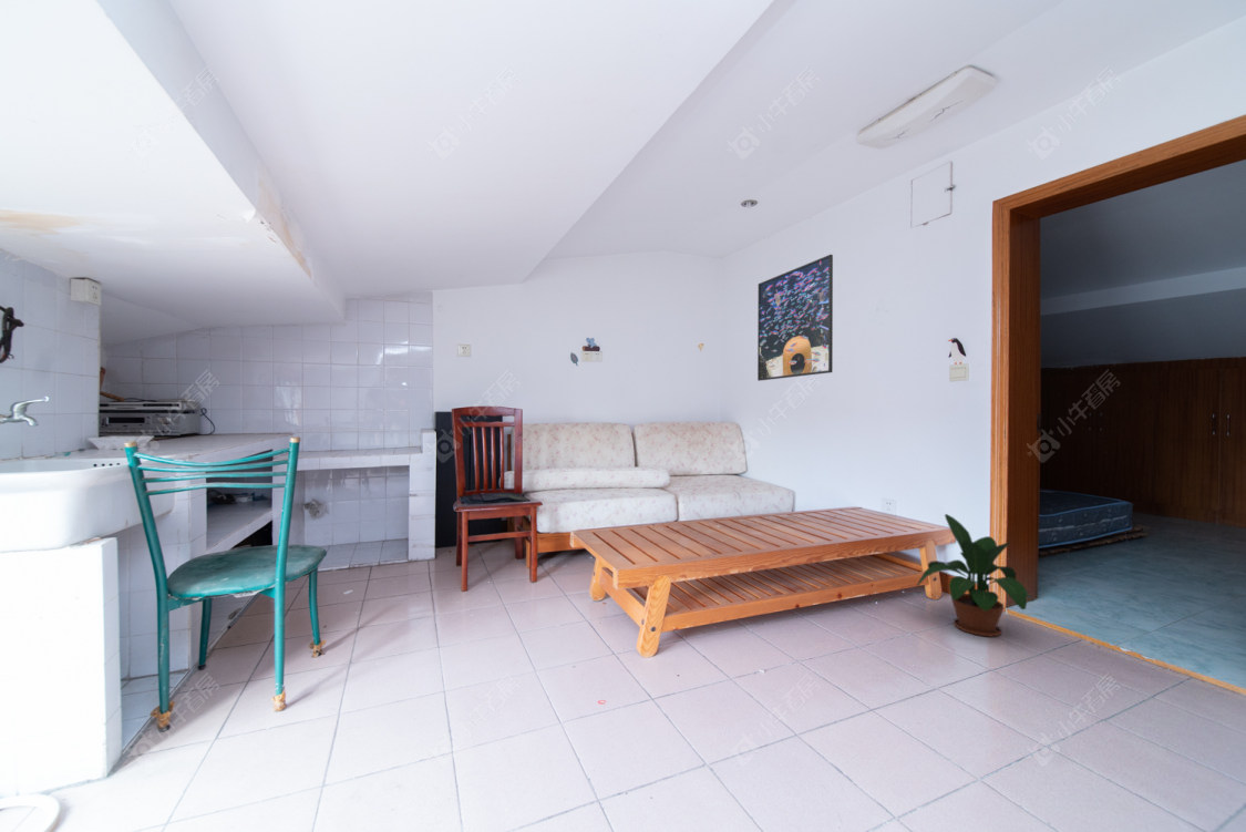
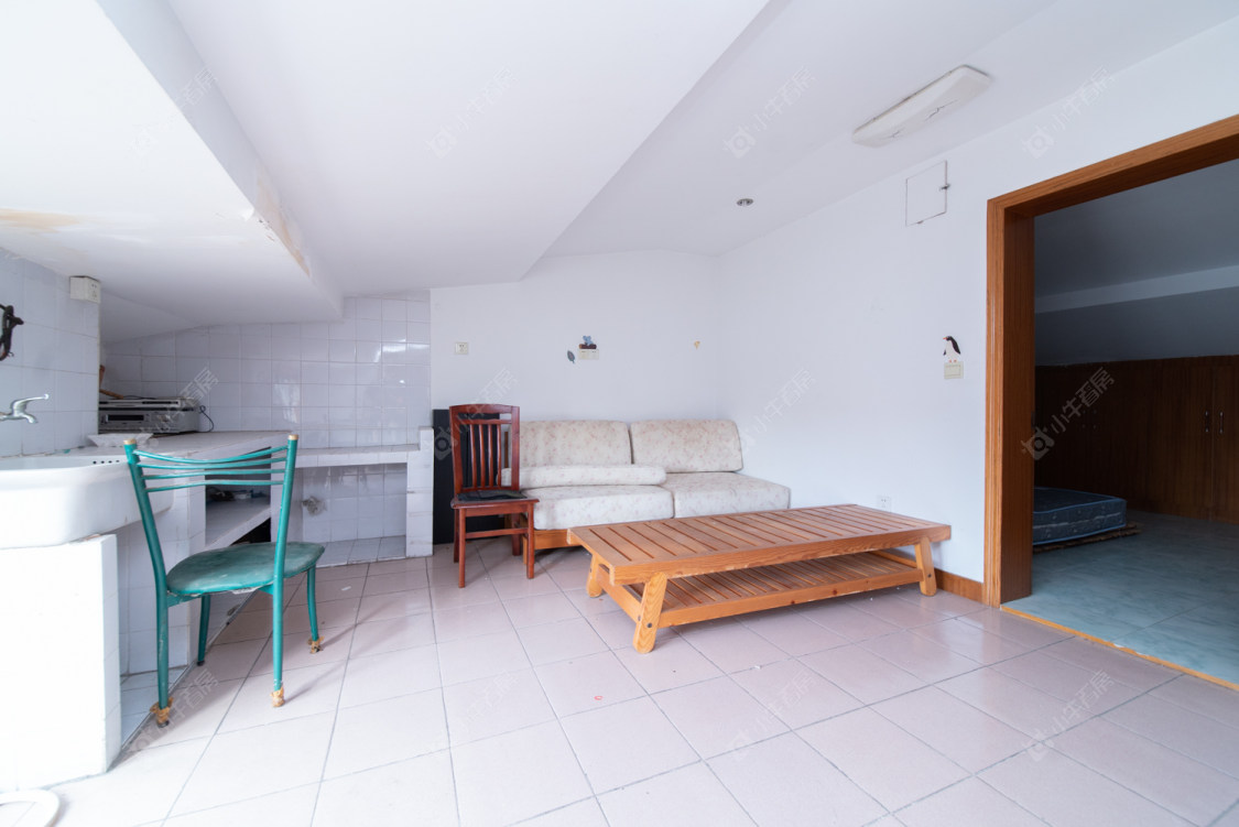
- potted plant [916,513,1034,638]
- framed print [756,254,834,382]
